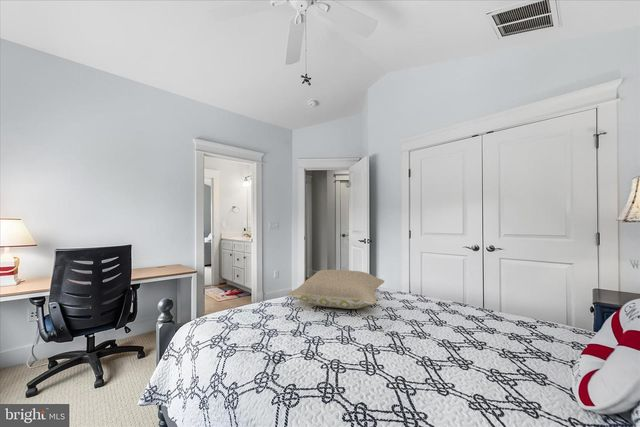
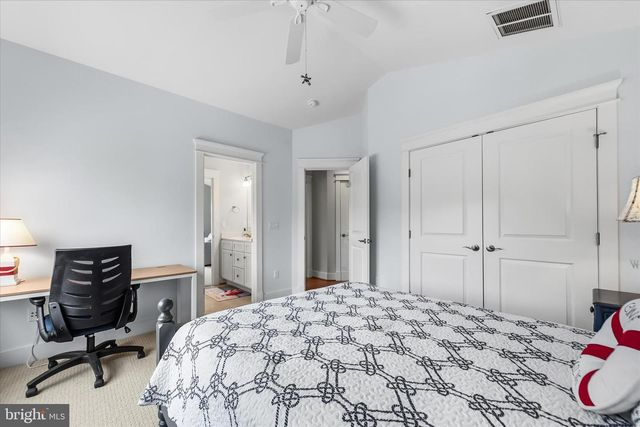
- pillow [286,269,385,310]
